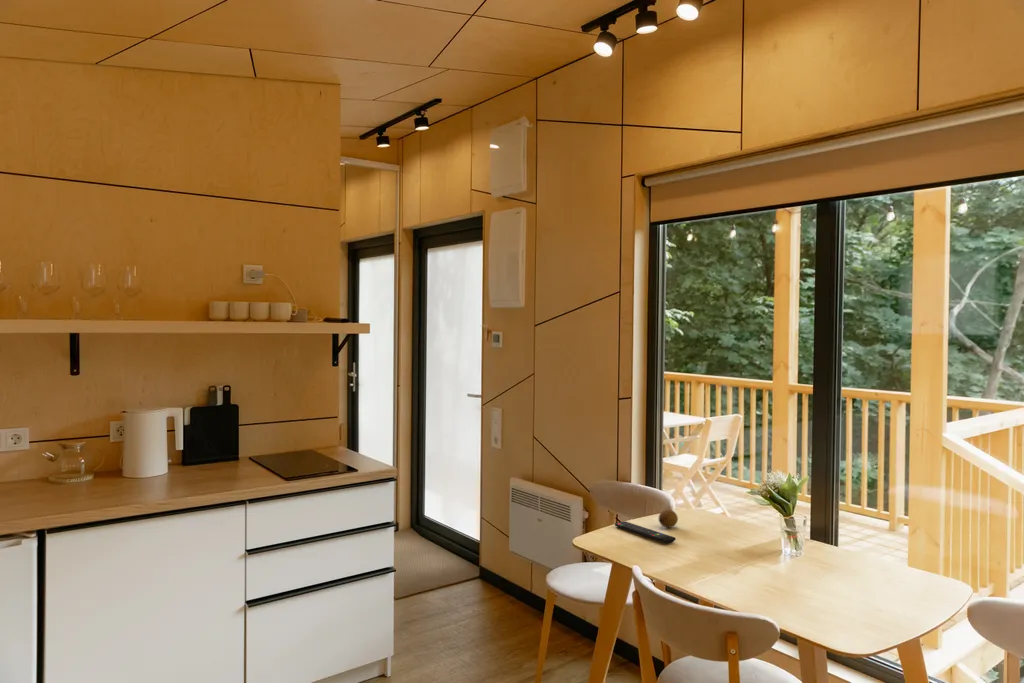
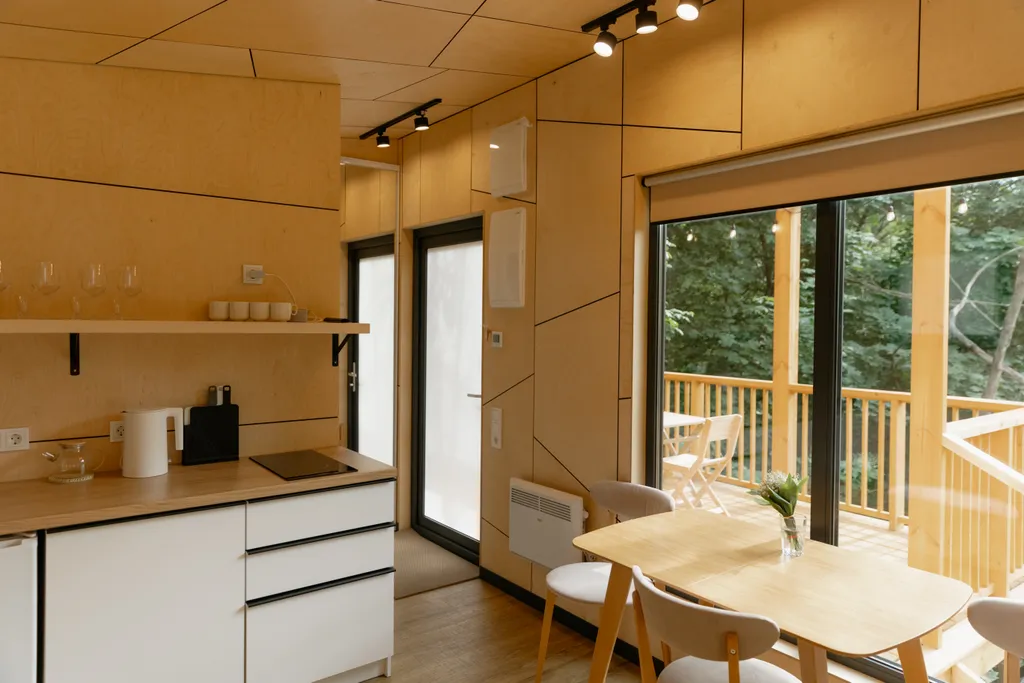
- fruit [658,509,679,529]
- remote control [614,520,677,545]
